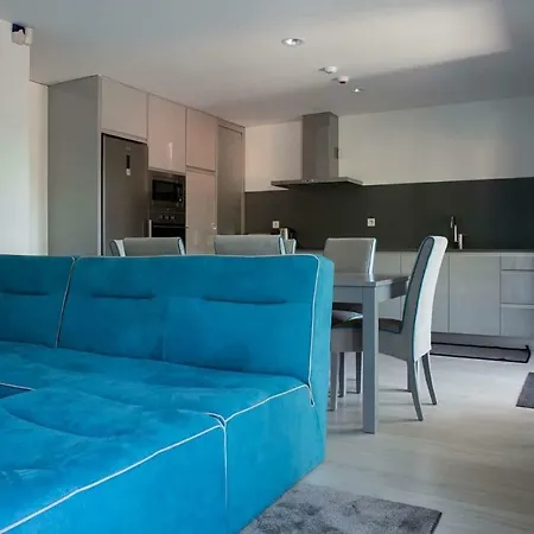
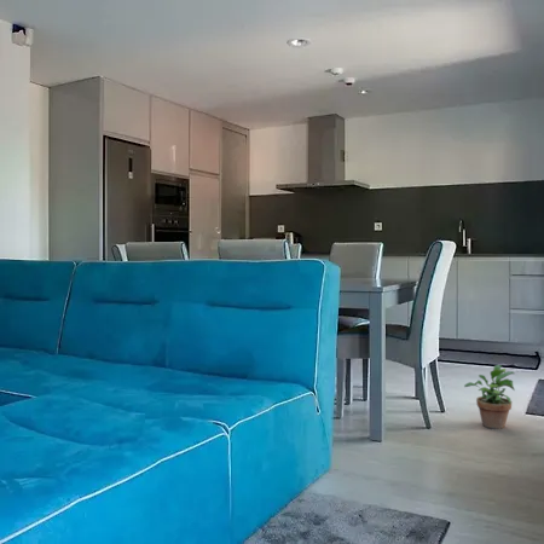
+ potted plant [463,364,516,430]
